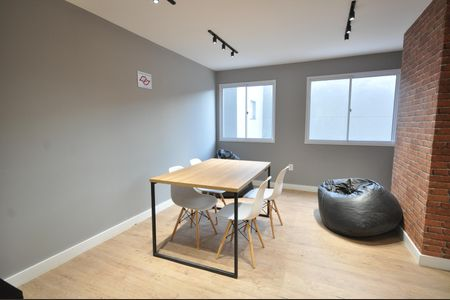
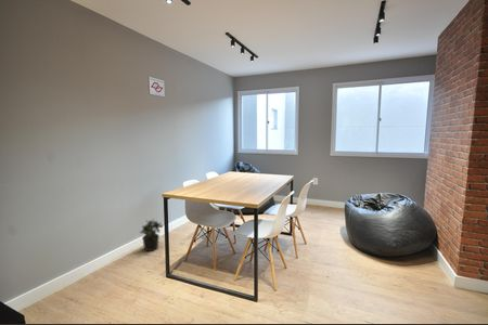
+ potted plant [139,218,164,252]
